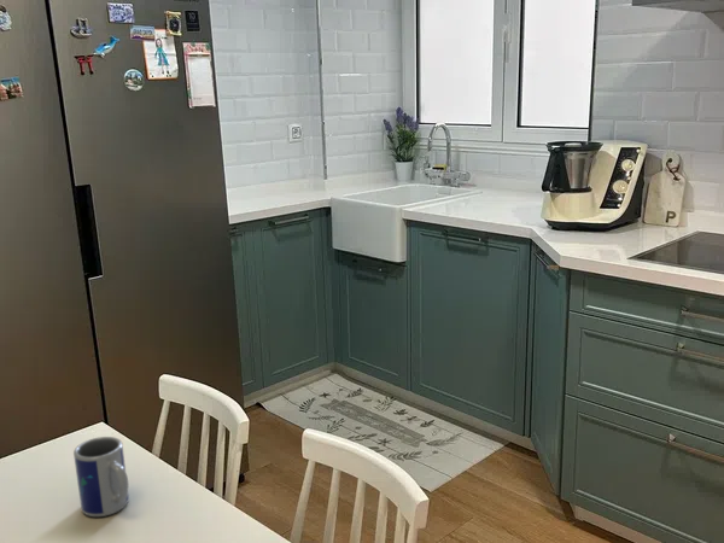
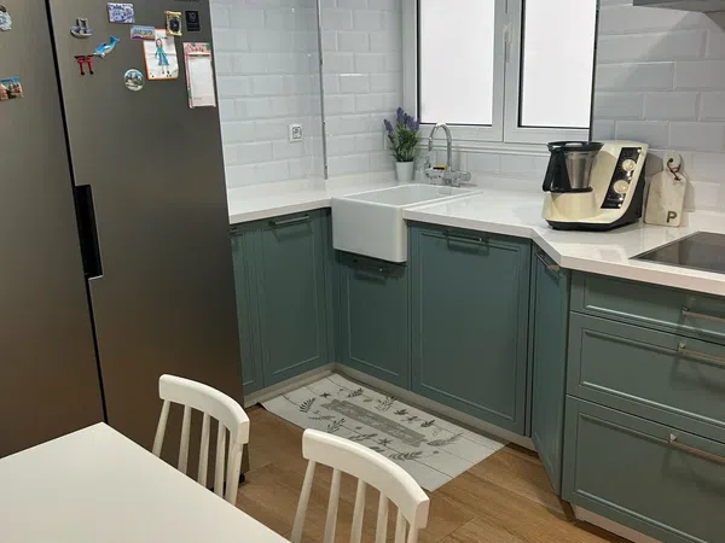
- mug [72,436,130,518]
